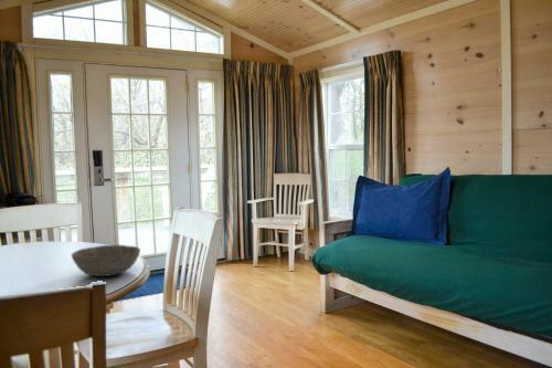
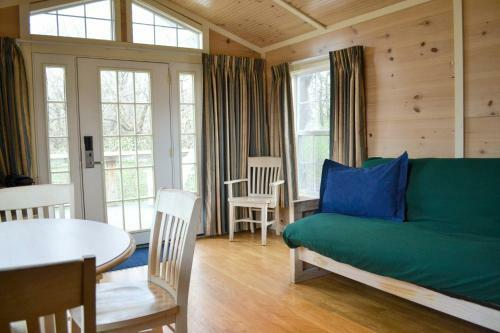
- bowl [71,244,141,277]
